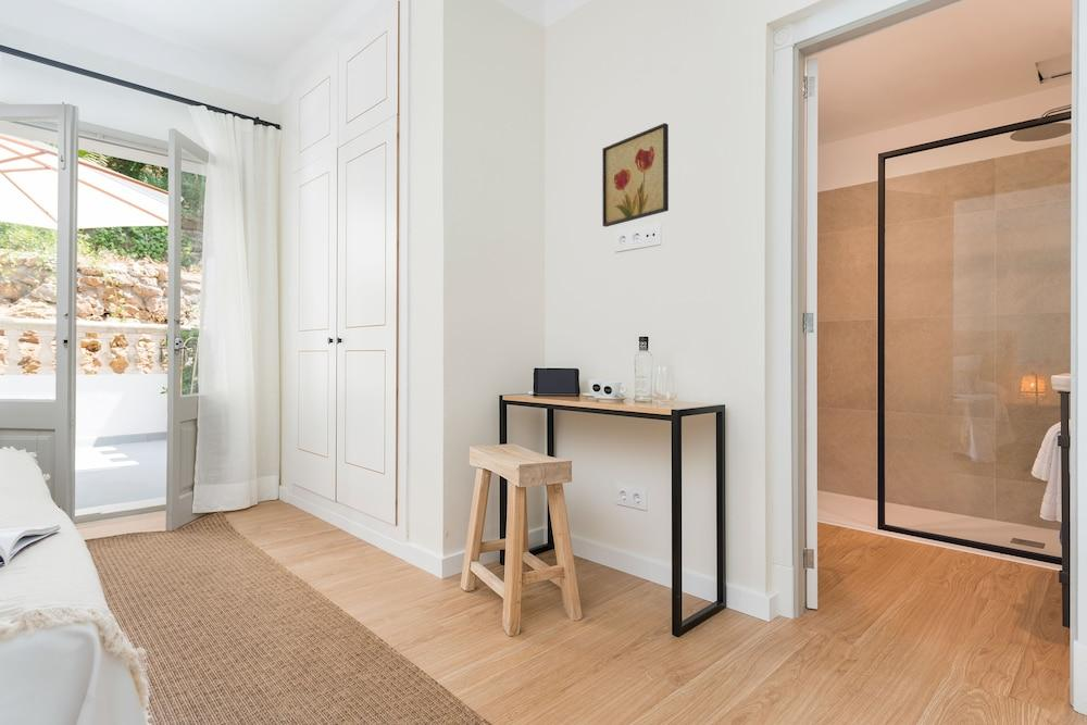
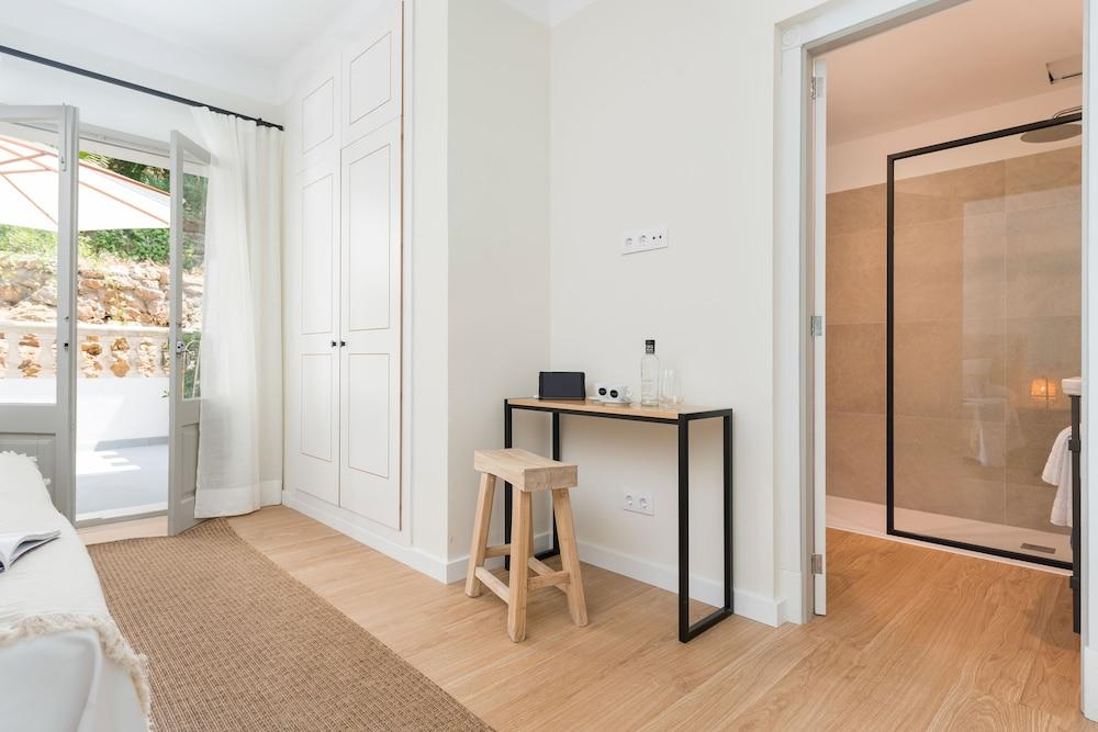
- wall art [601,122,670,228]
